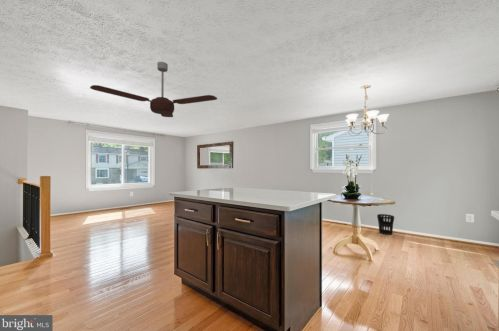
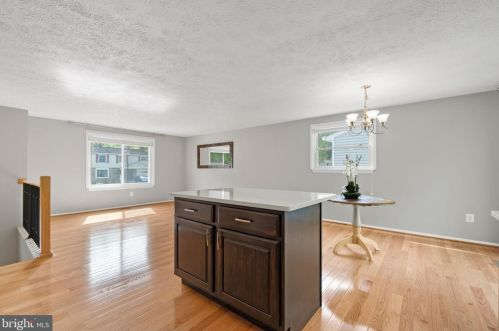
- wastebasket [376,213,395,236]
- ceiling fan [89,61,218,118]
